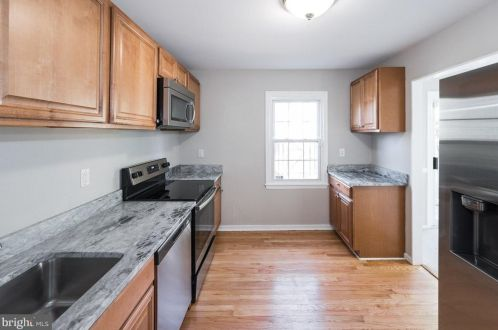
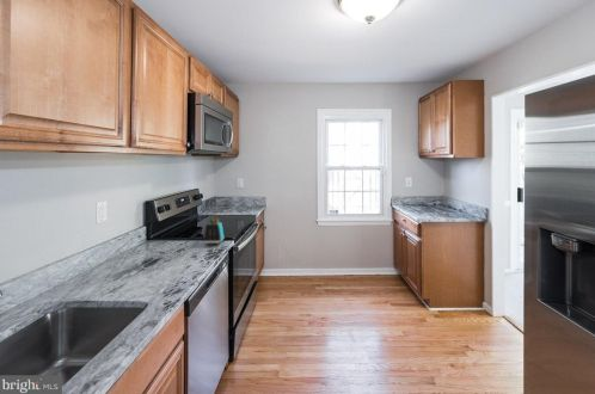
+ toaster [202,217,226,246]
